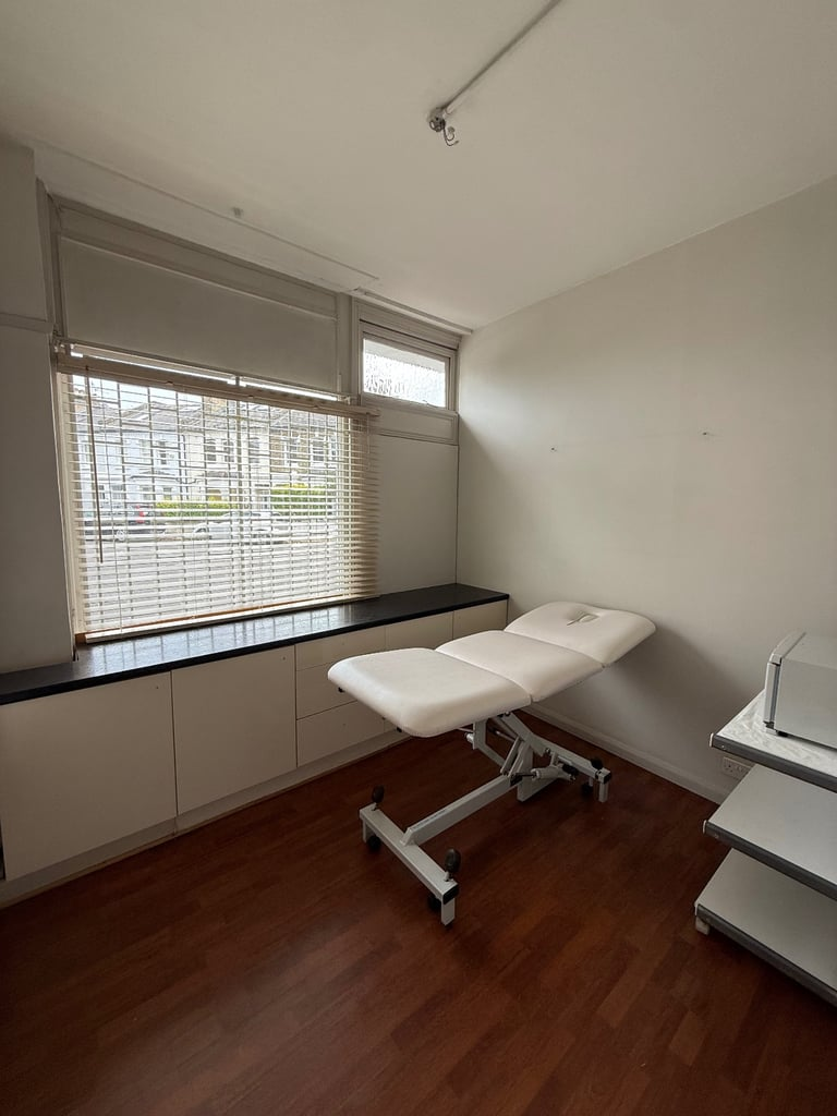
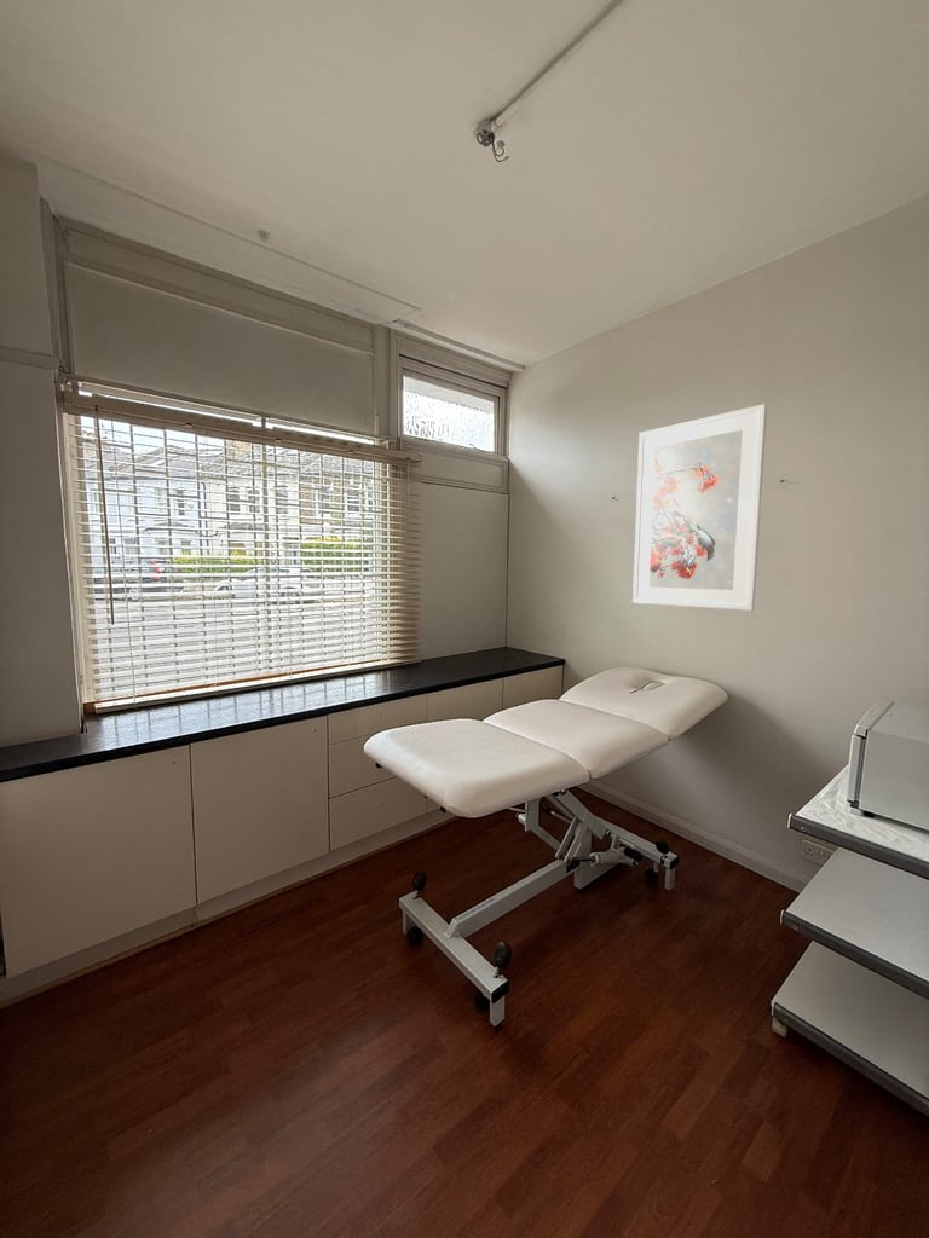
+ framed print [631,403,768,612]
